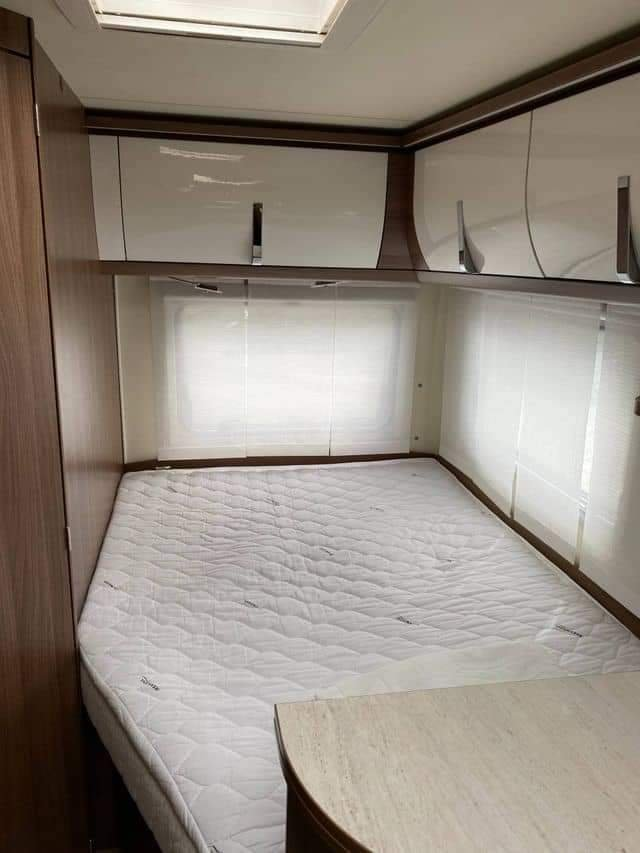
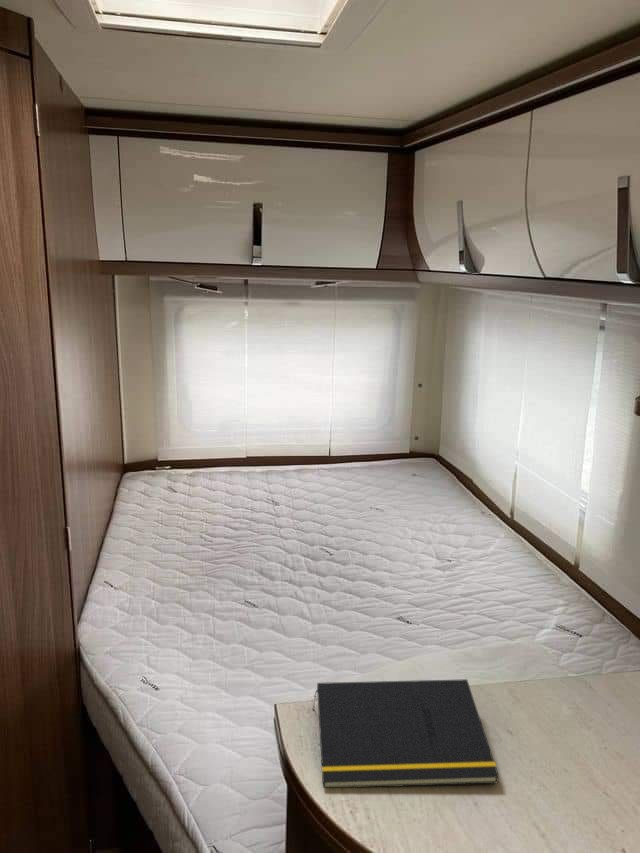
+ notepad [311,678,500,789]
